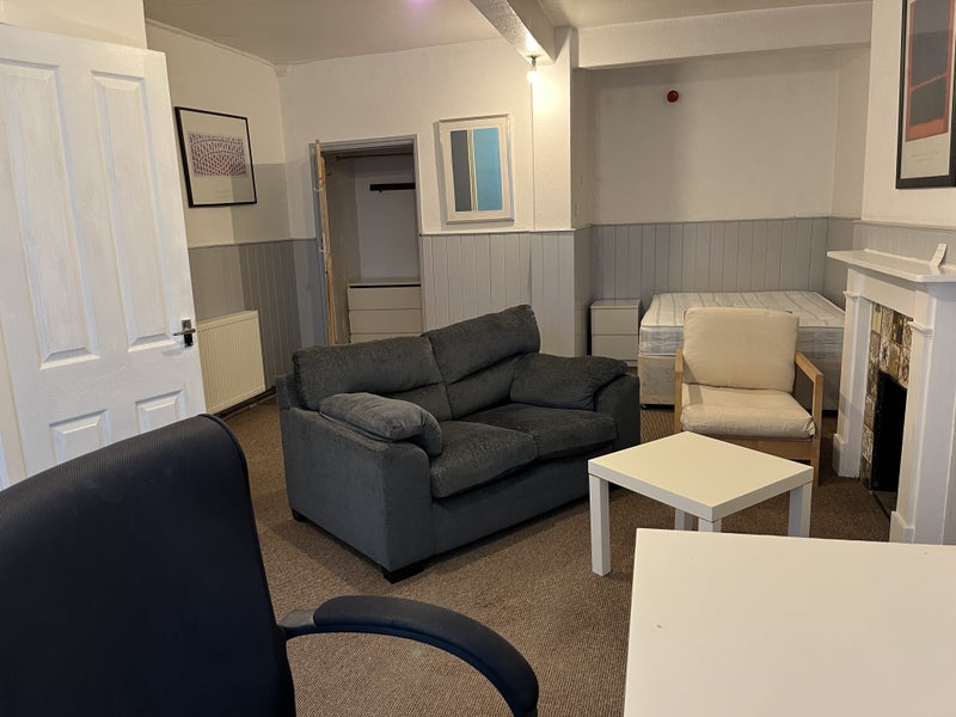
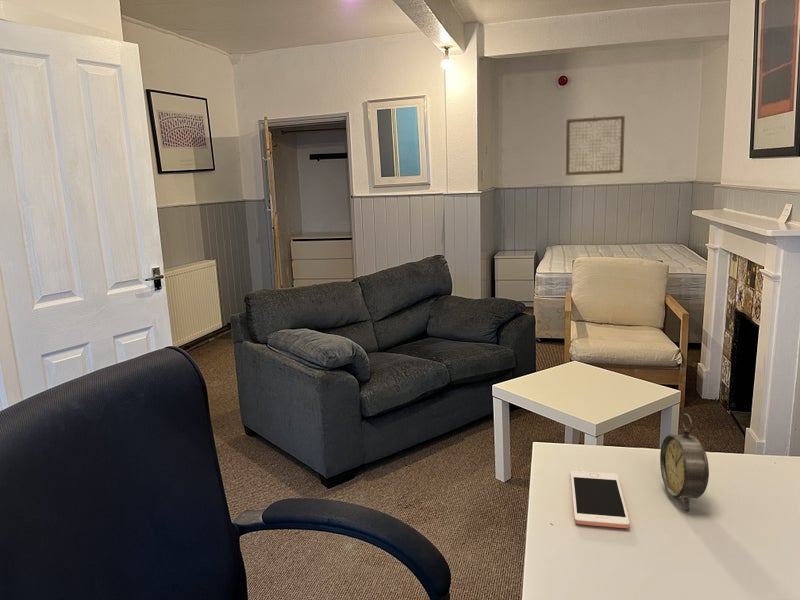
+ wall art [565,115,626,176]
+ cell phone [569,470,631,529]
+ alarm clock [659,413,710,513]
